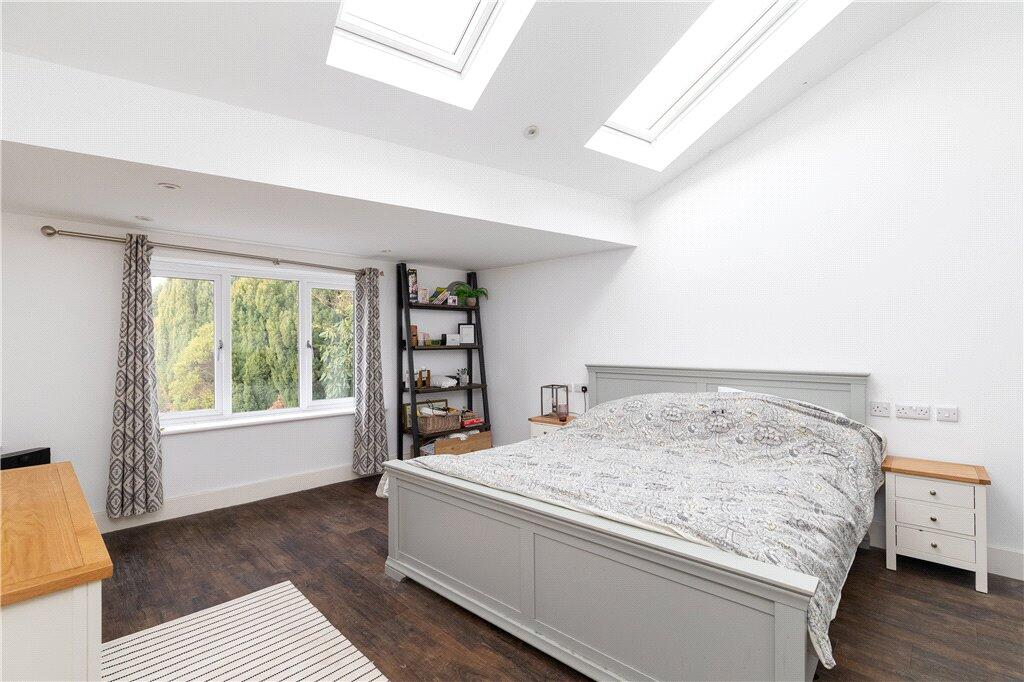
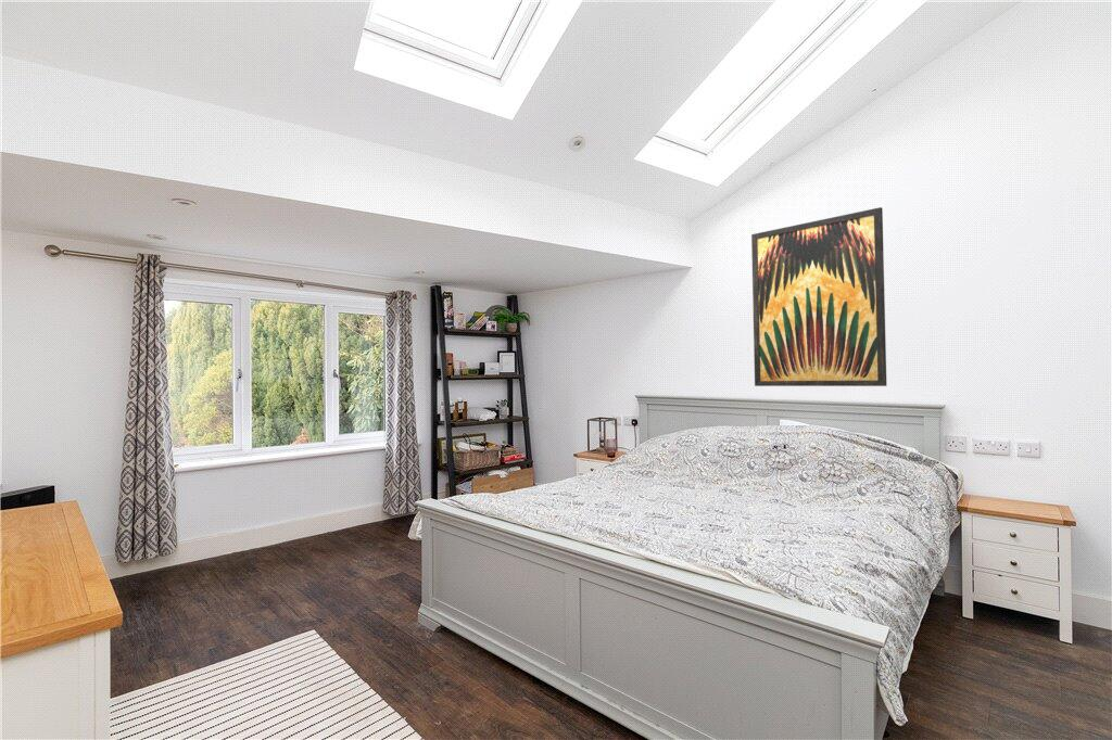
+ wall art [750,206,888,387]
